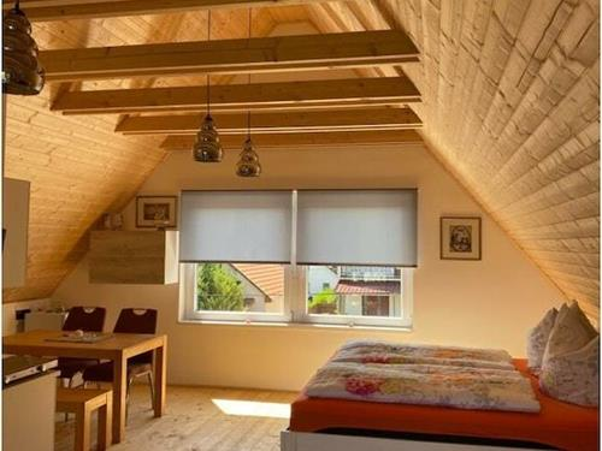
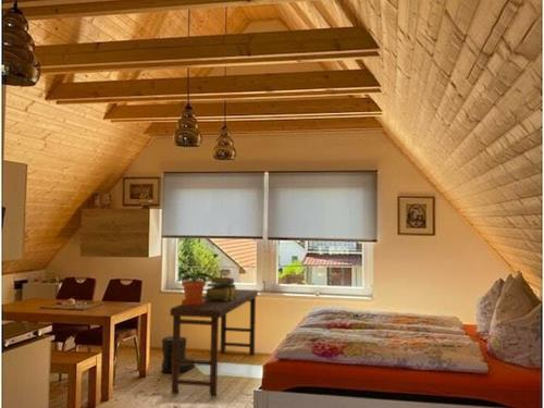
+ potted plant [177,269,213,307]
+ stack of books [205,276,238,300]
+ bench [169,288,259,398]
+ boots [161,335,196,373]
